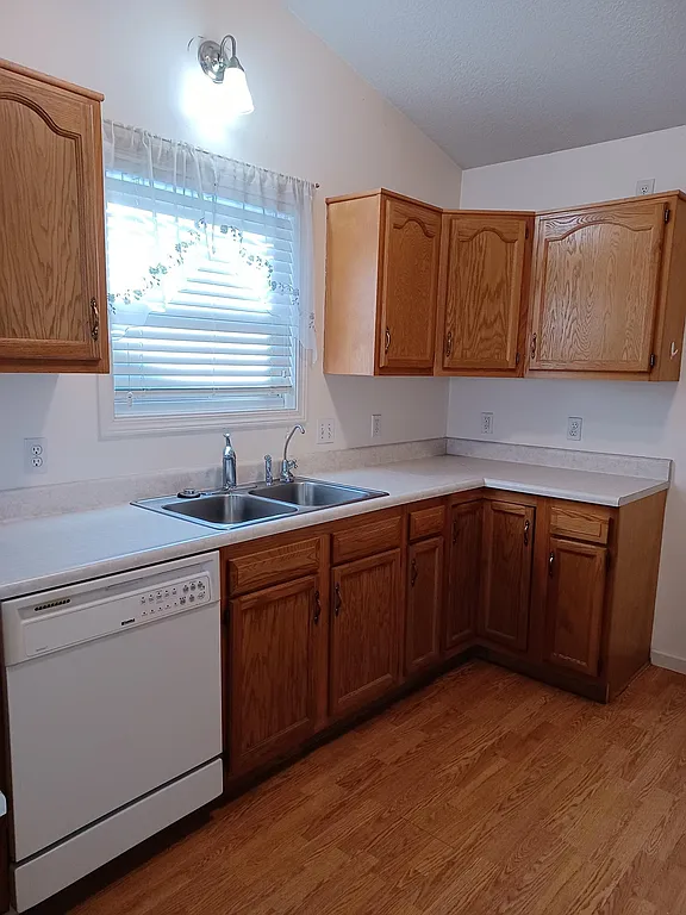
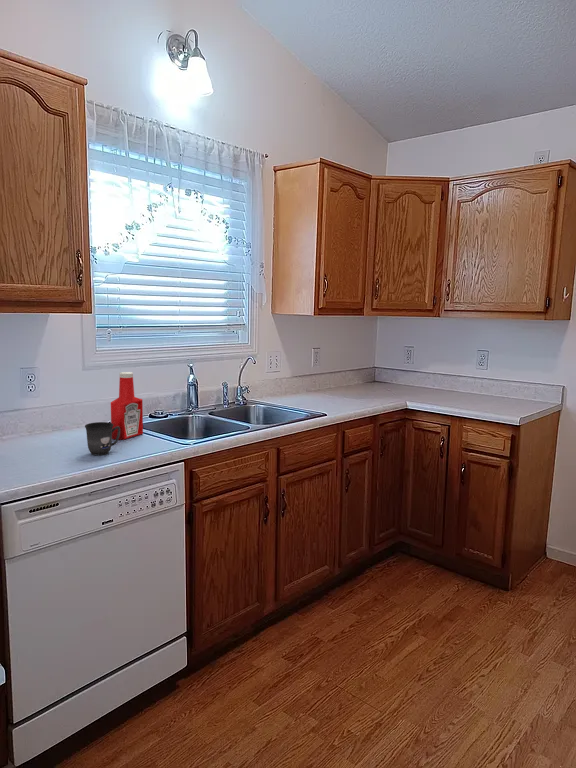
+ mug [84,421,120,456]
+ soap bottle [110,371,144,441]
